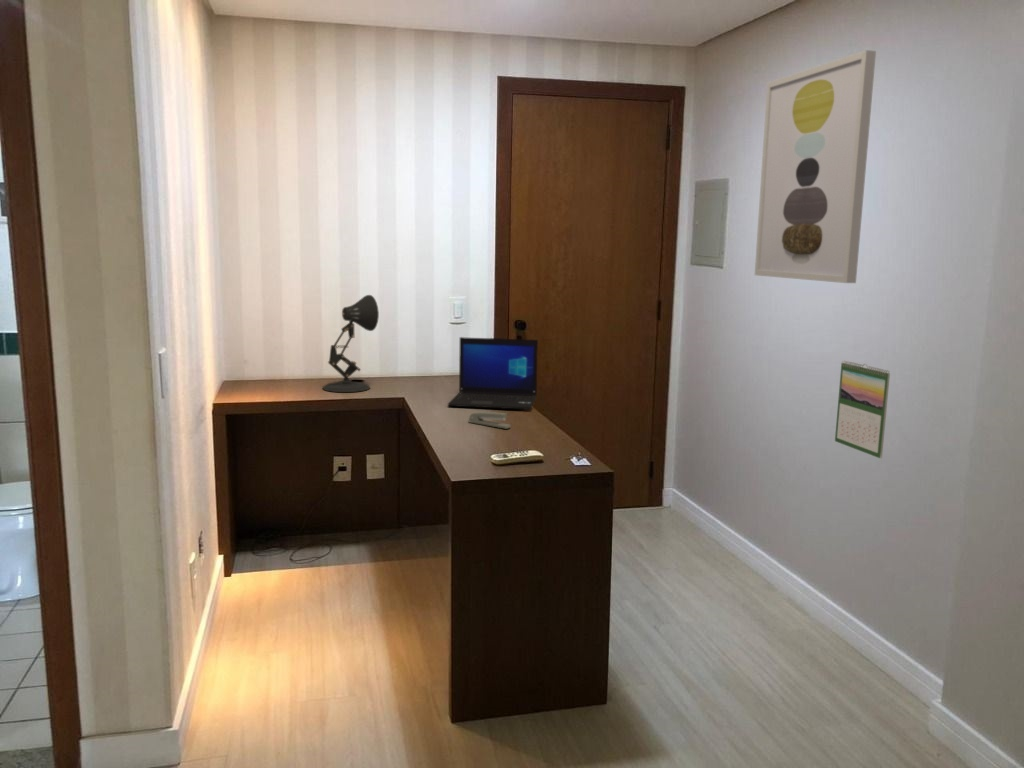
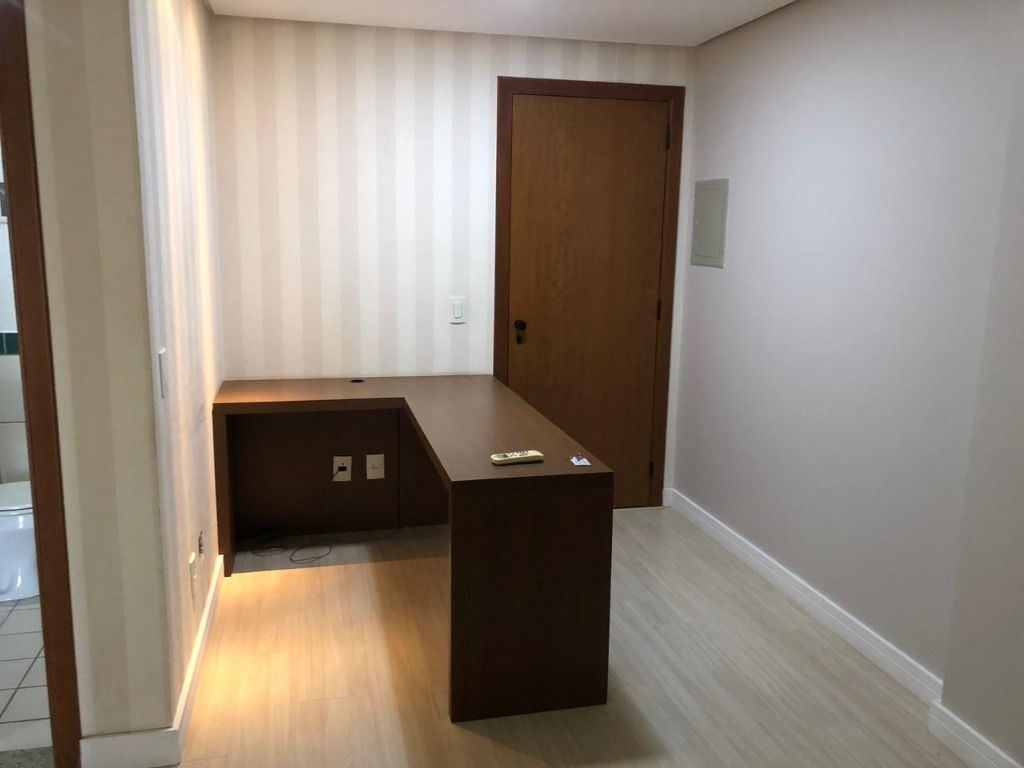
- wall art [754,49,877,284]
- stapler [467,411,512,430]
- desk lamp [322,294,380,393]
- laptop [447,336,539,411]
- calendar [834,360,891,459]
